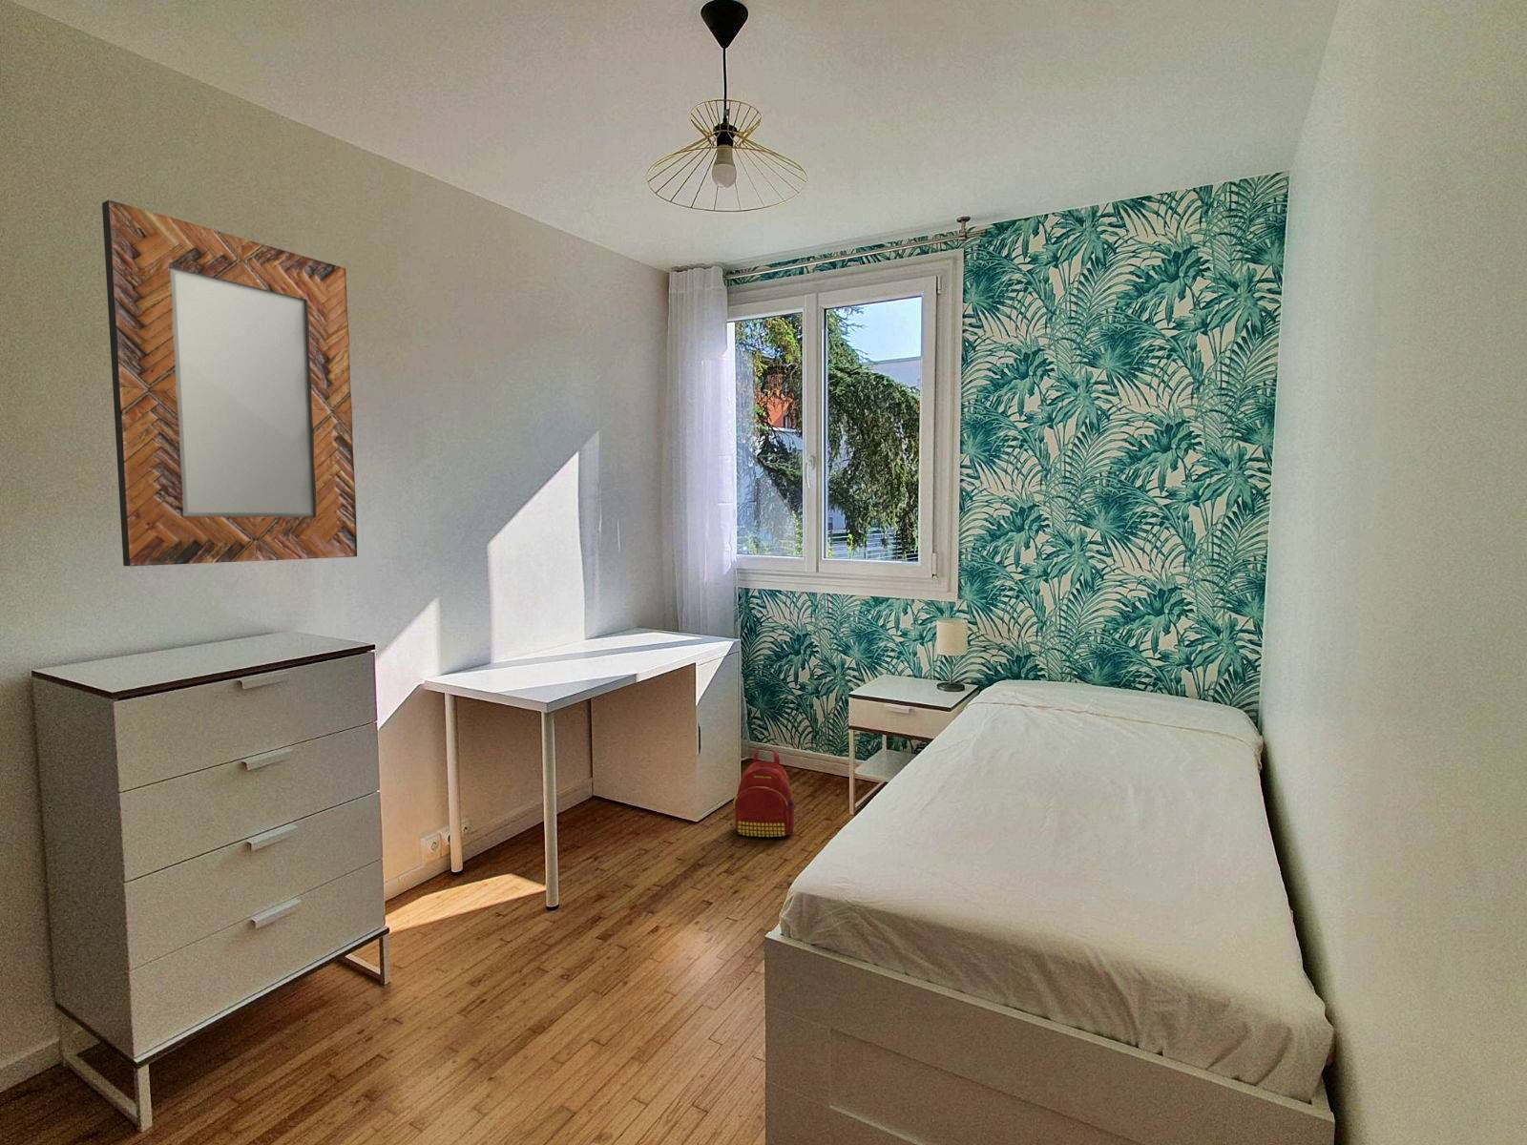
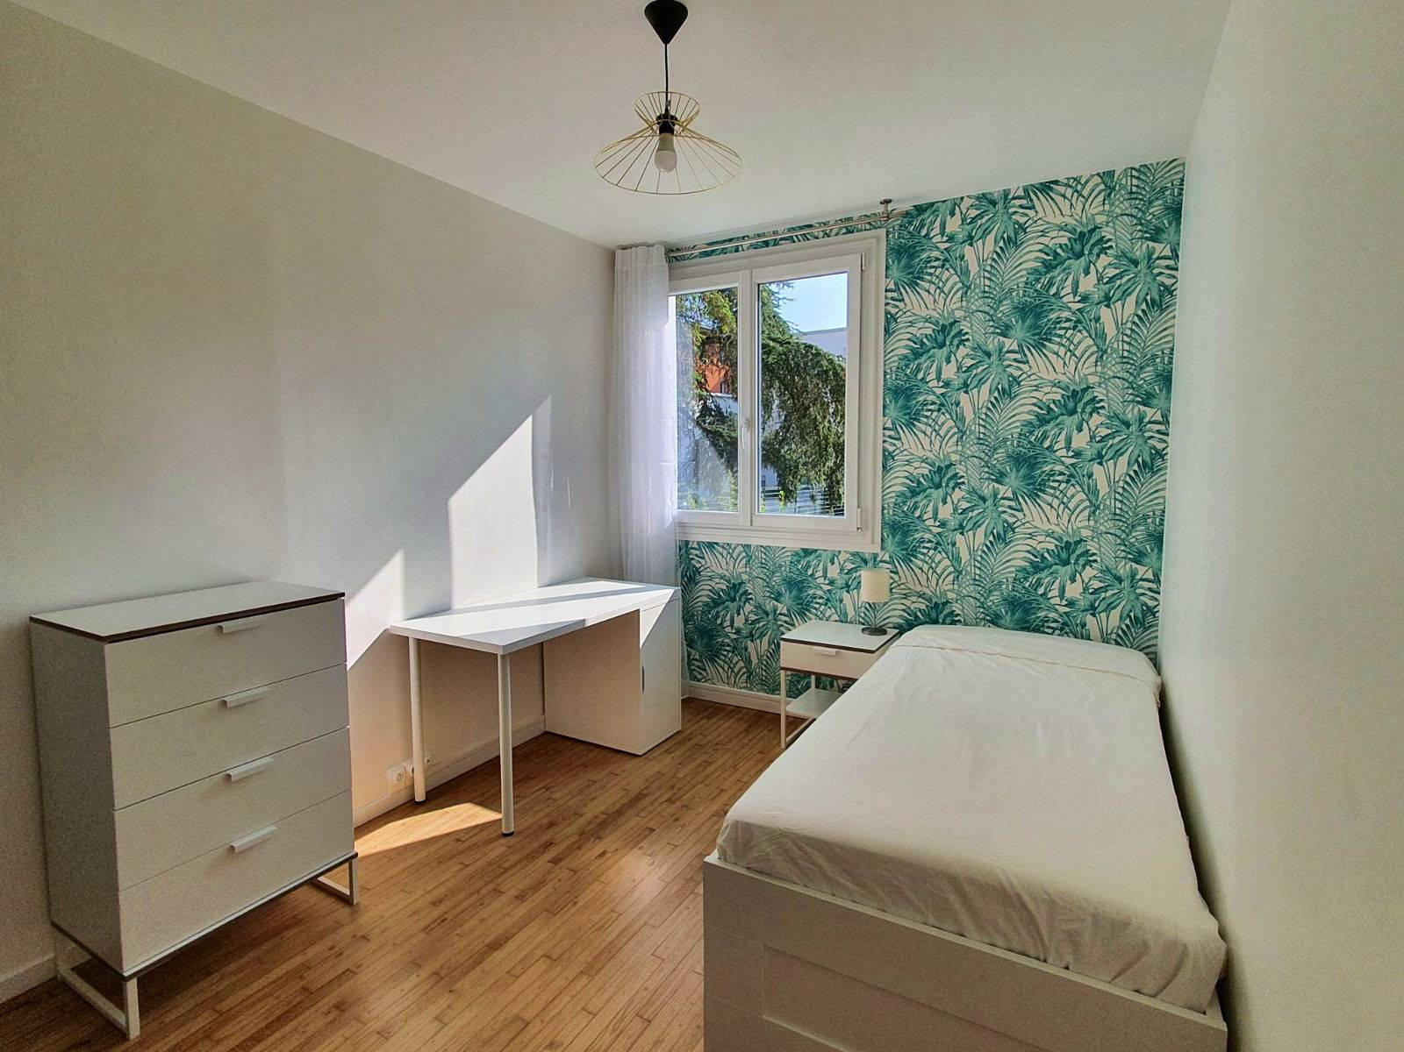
- backpack [732,746,795,840]
- home mirror [101,200,358,566]
